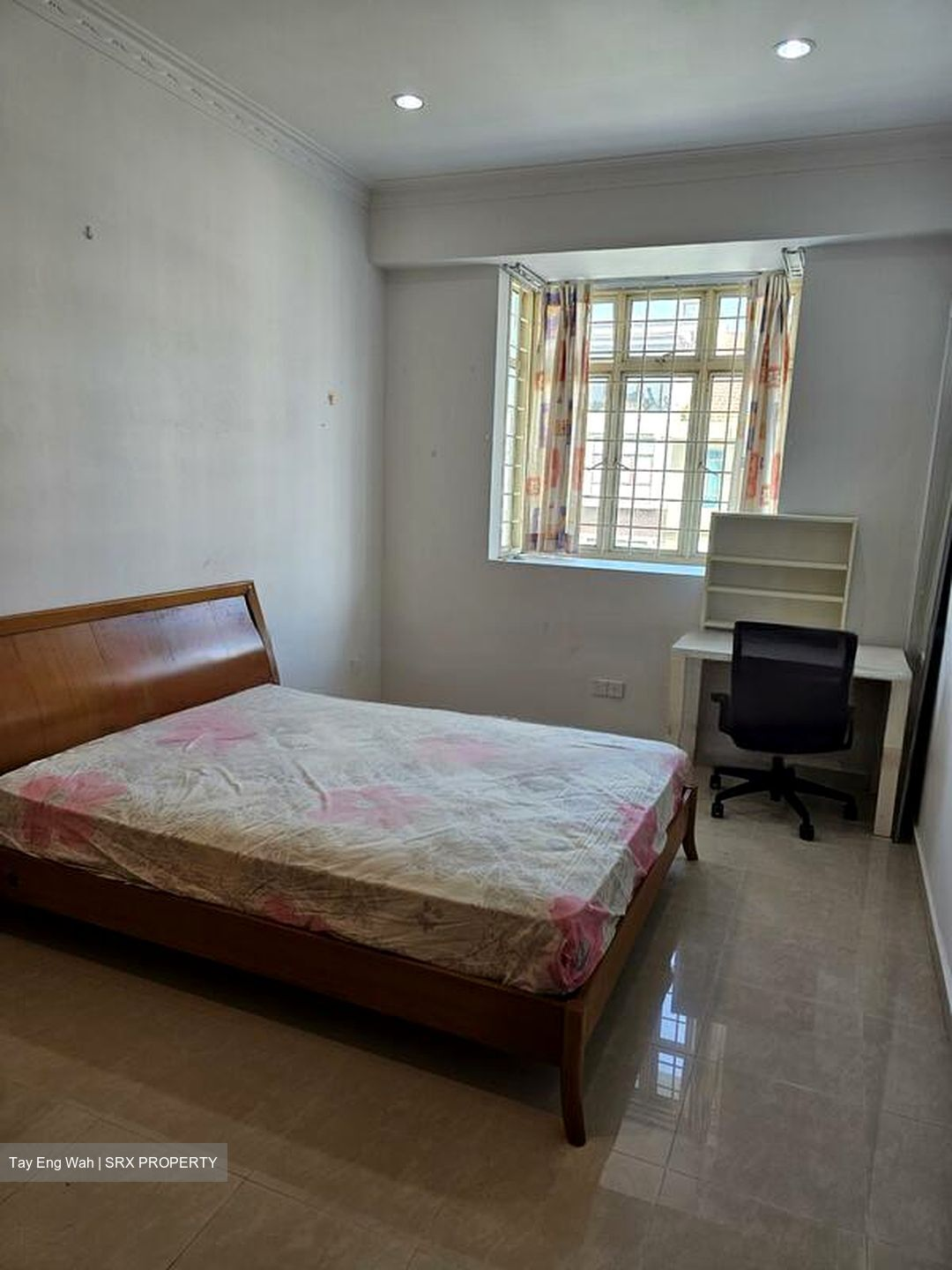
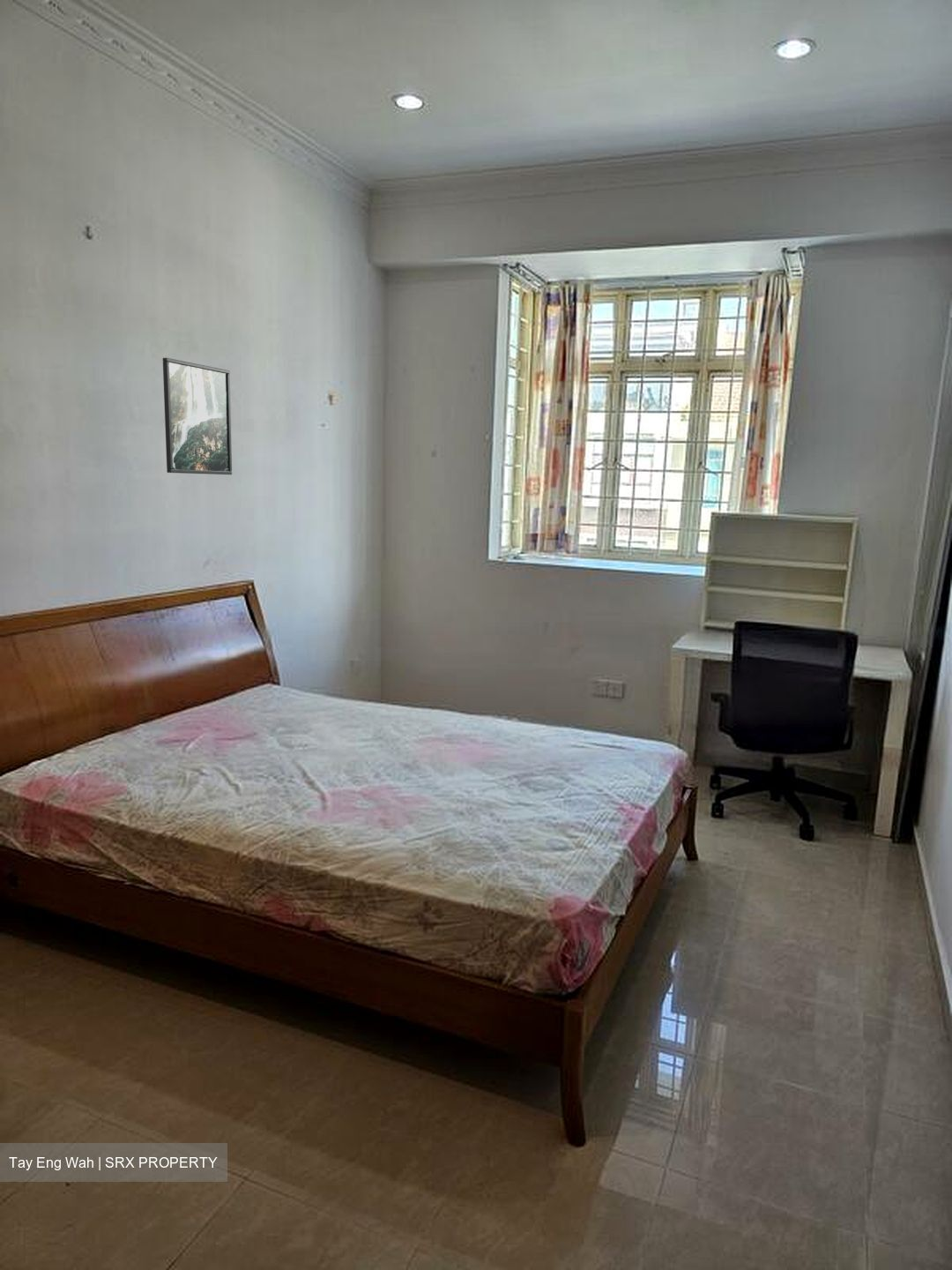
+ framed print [162,357,233,475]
